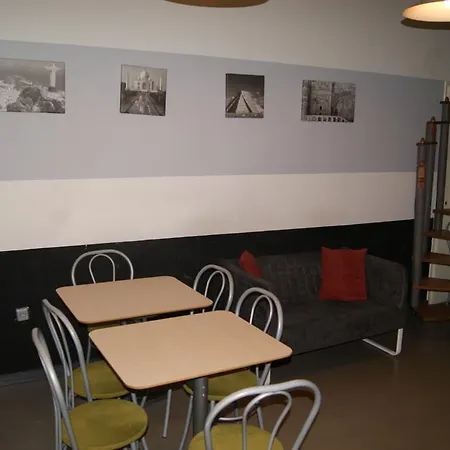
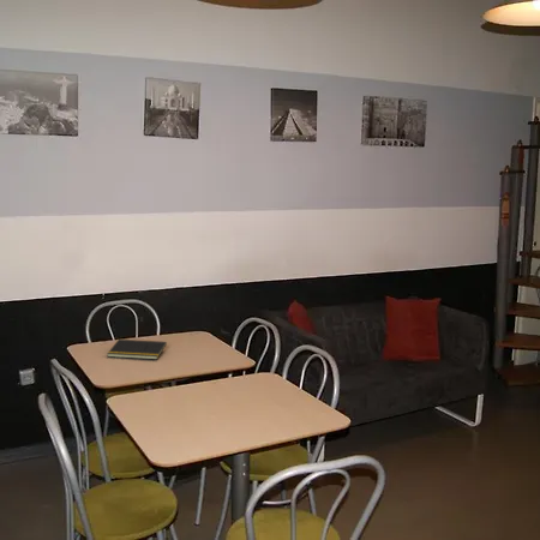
+ notepad [106,338,168,360]
